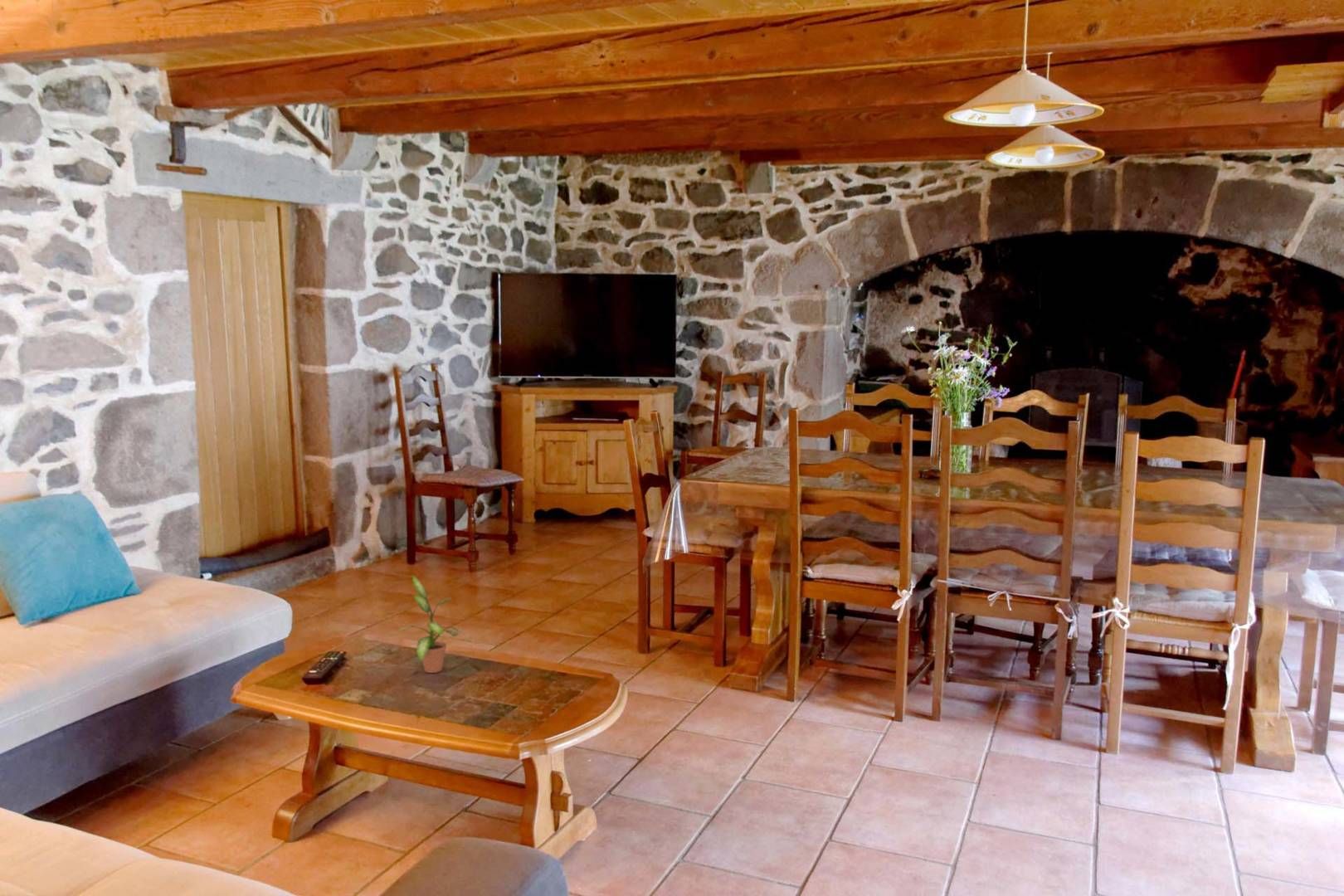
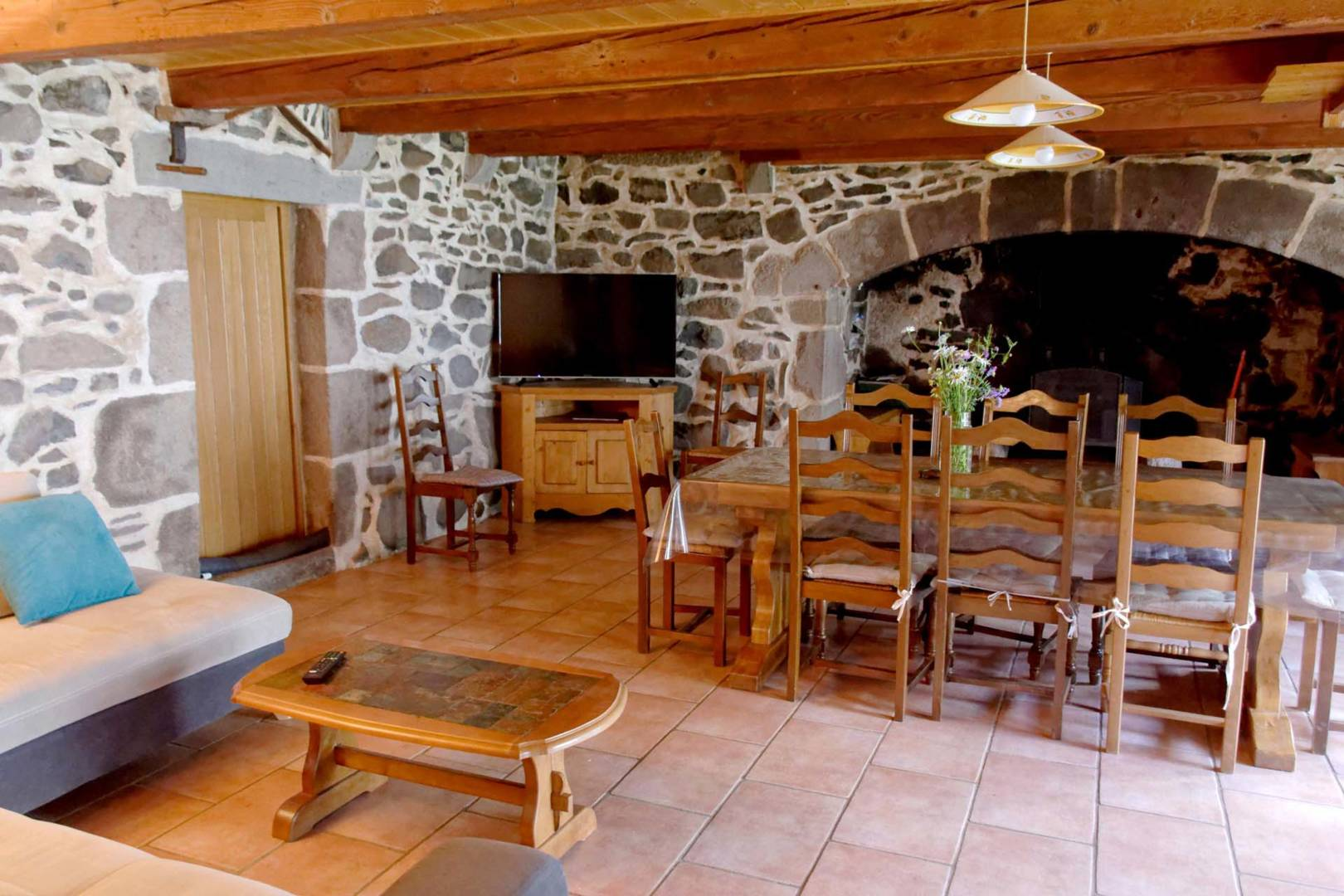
- potted plant [388,574,473,674]
